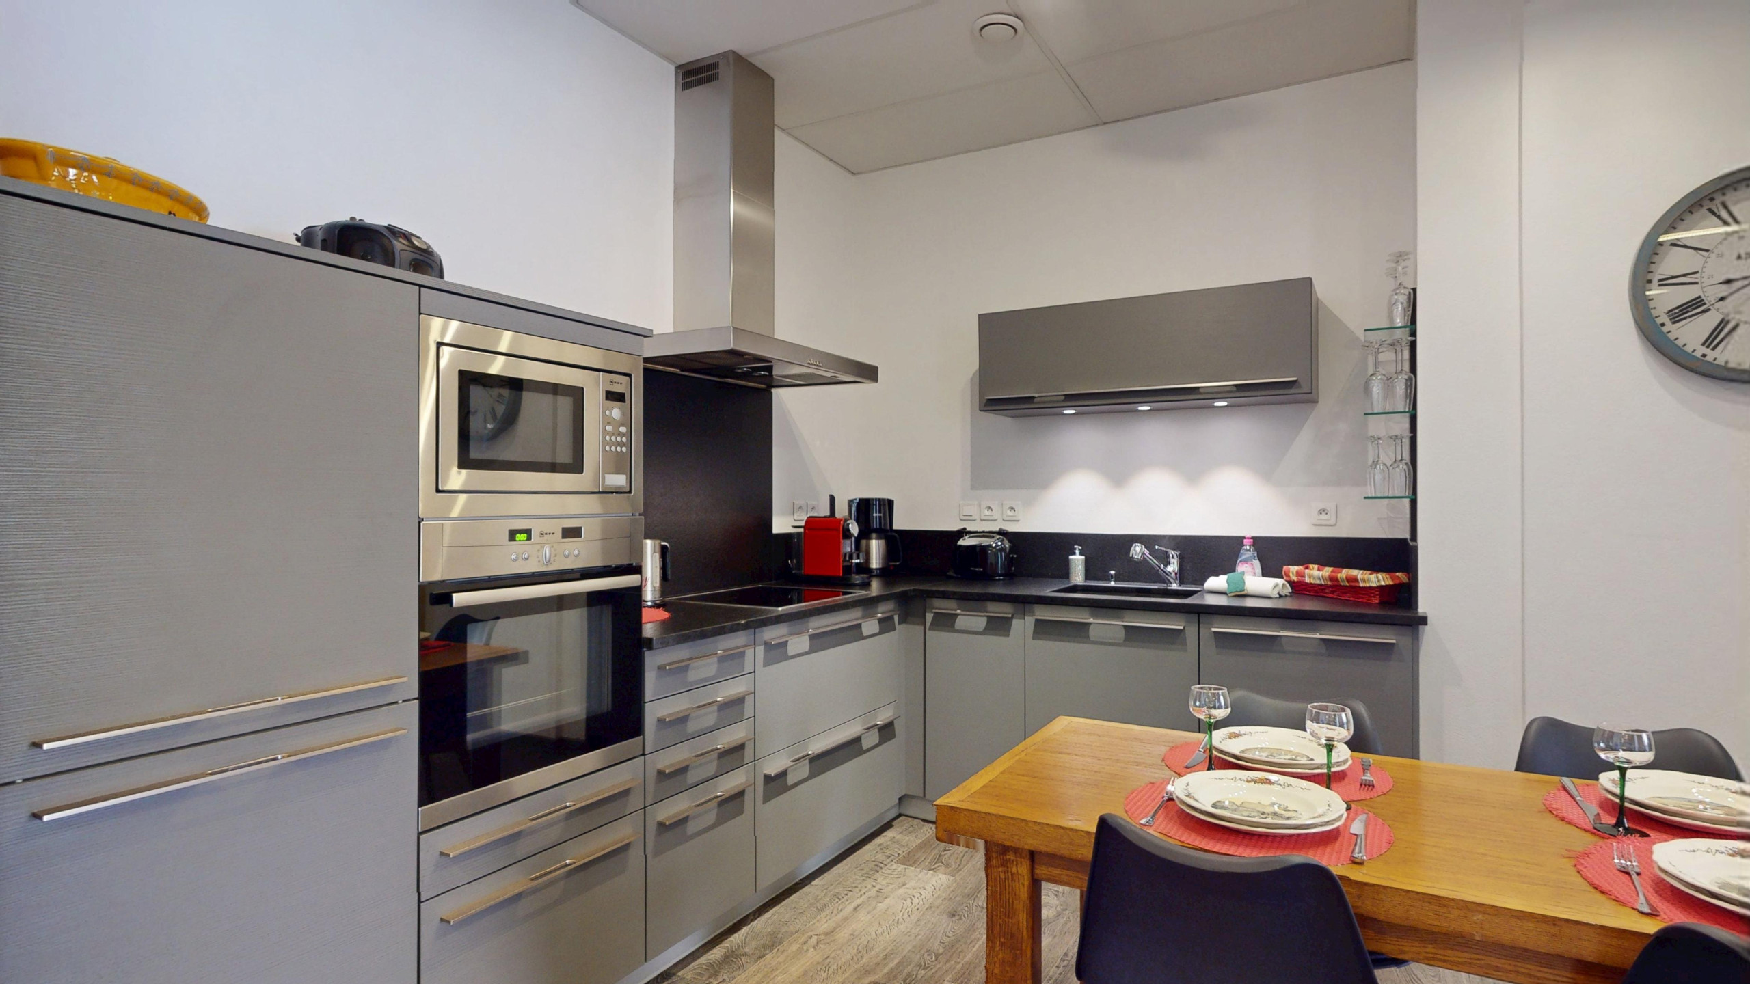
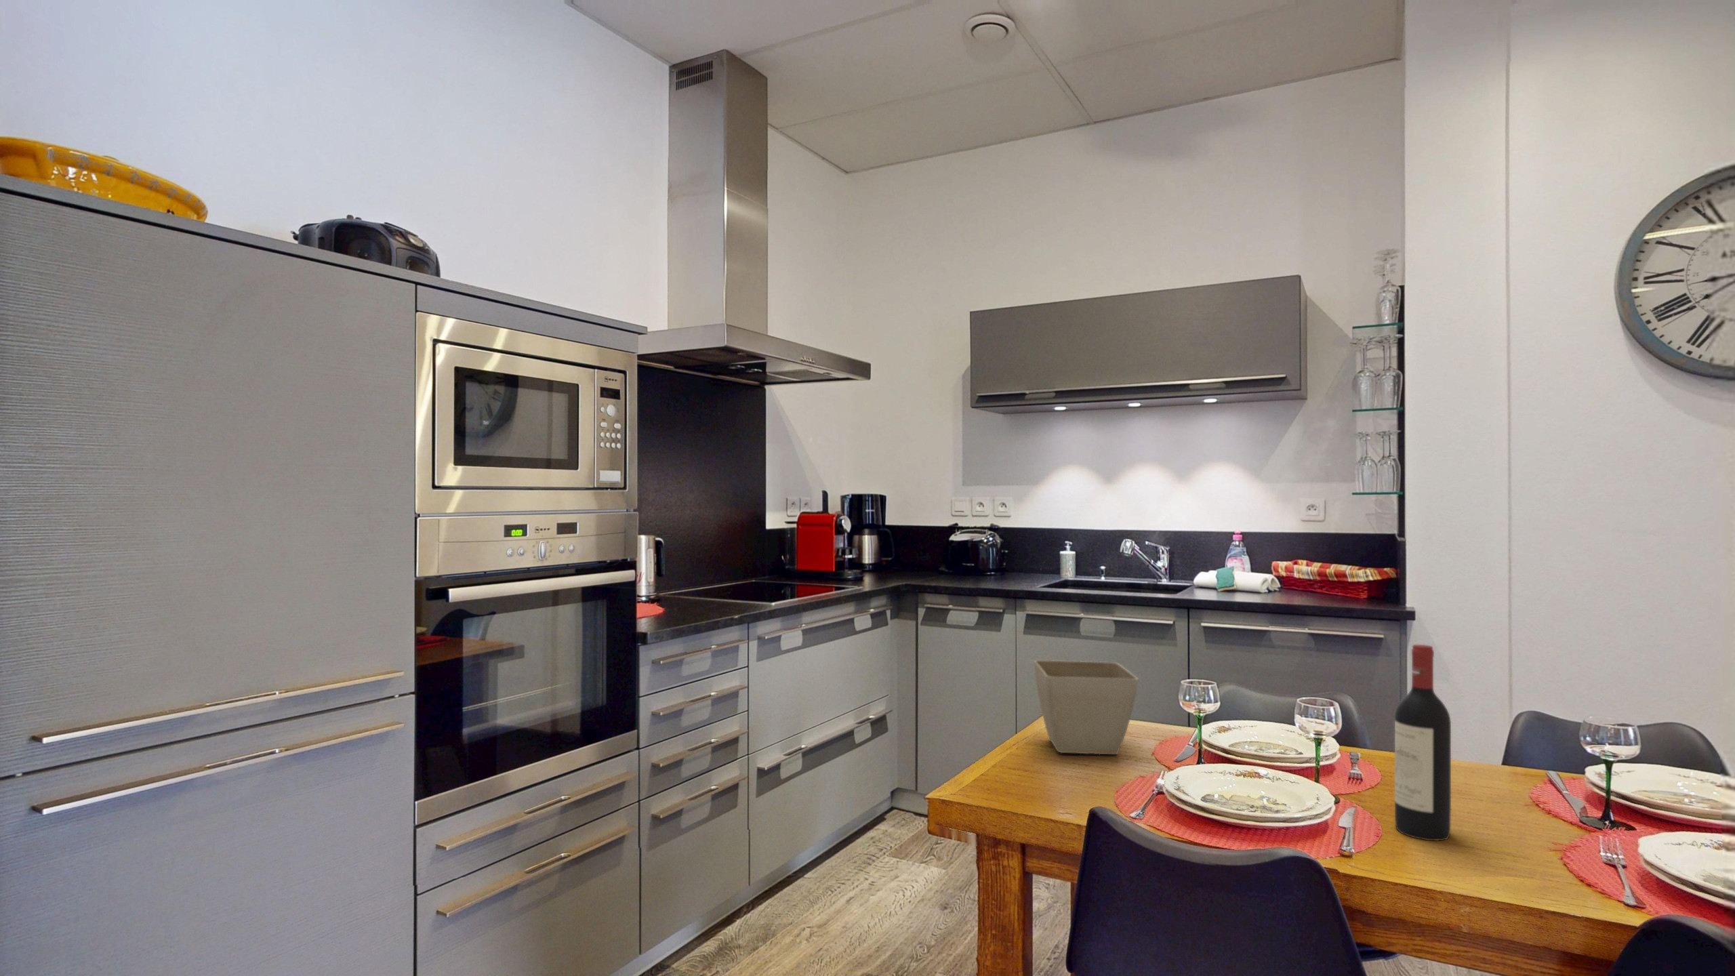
+ wine bottle [1394,644,1451,841]
+ flower pot [1033,659,1139,756]
